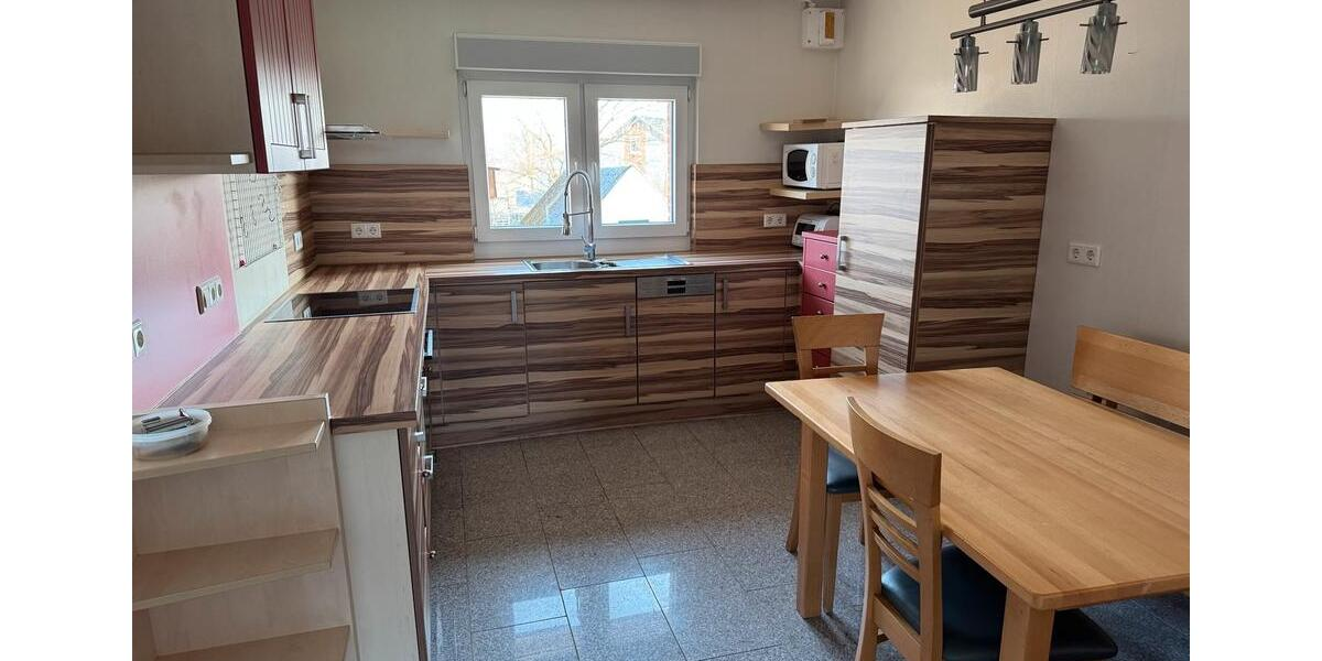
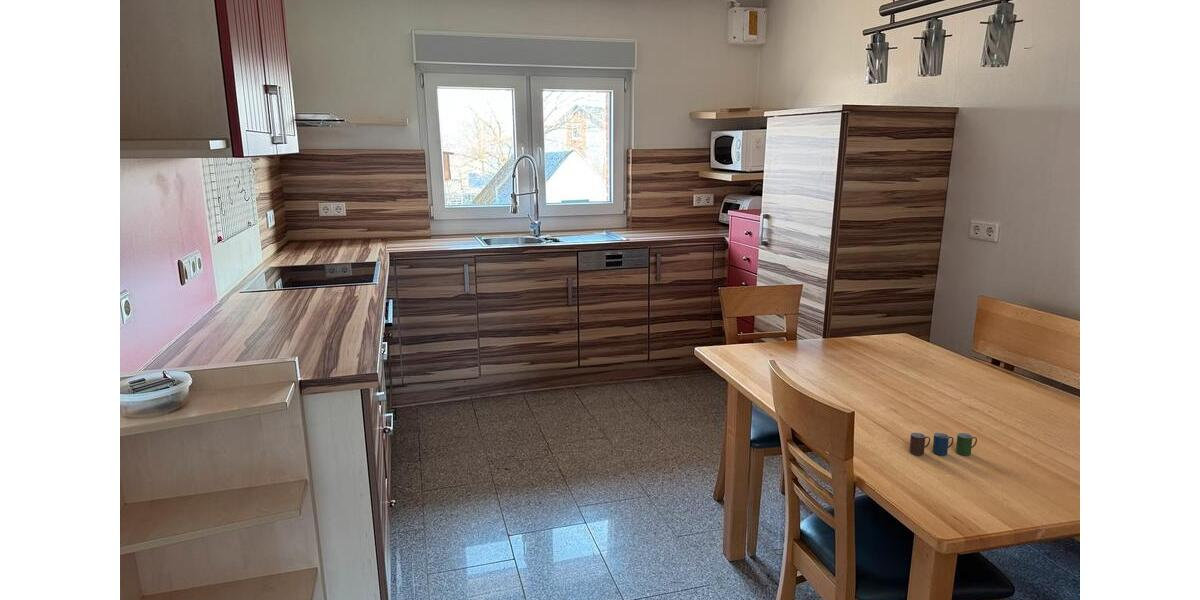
+ cup [909,432,978,456]
